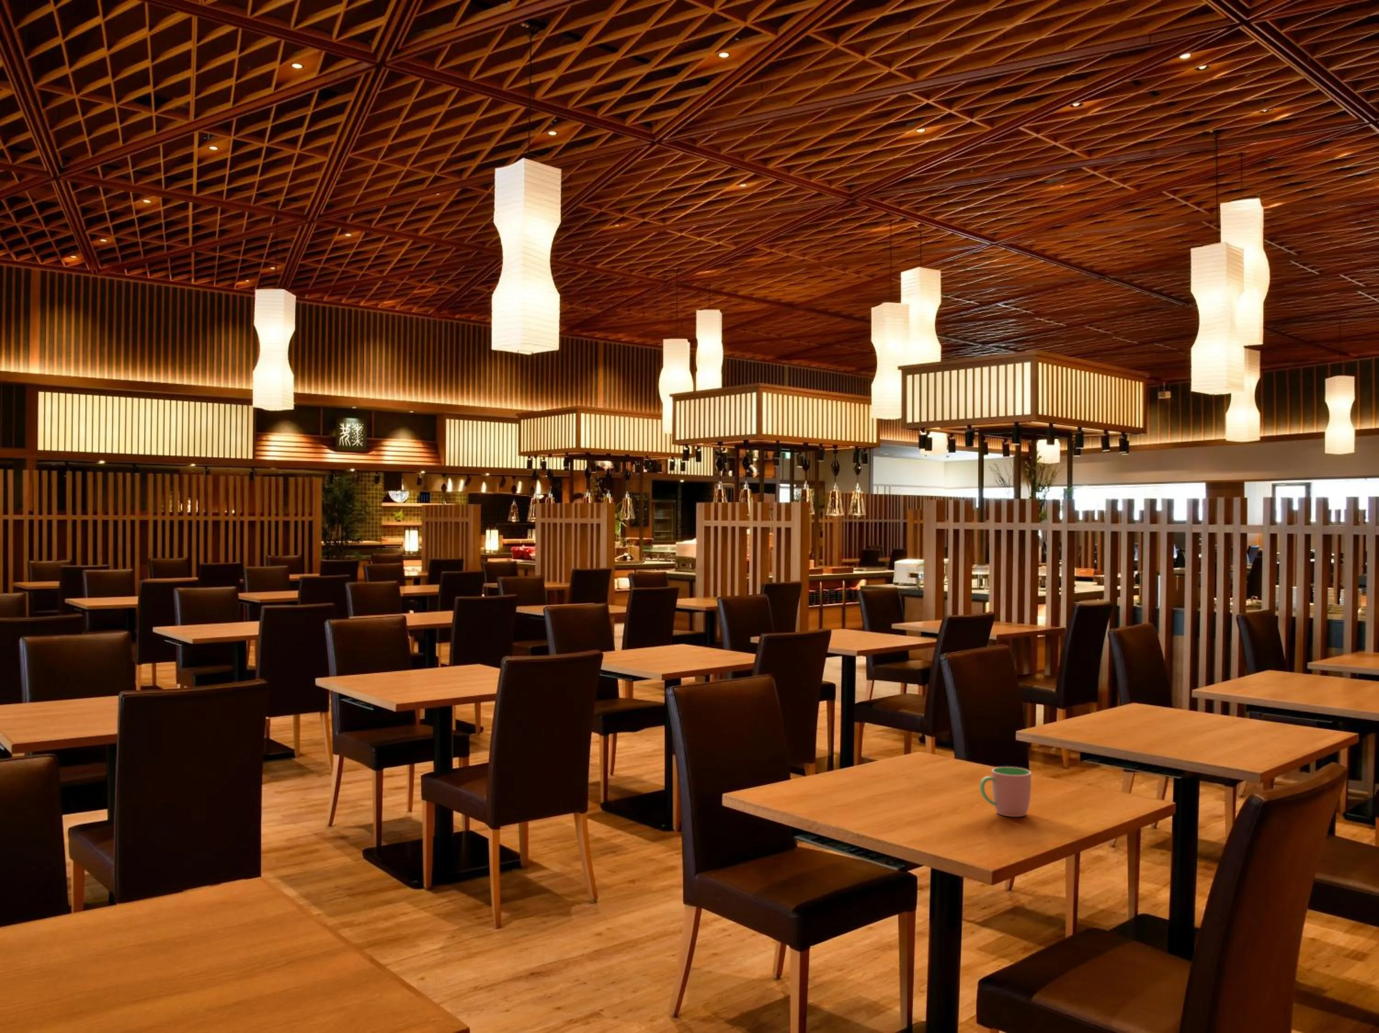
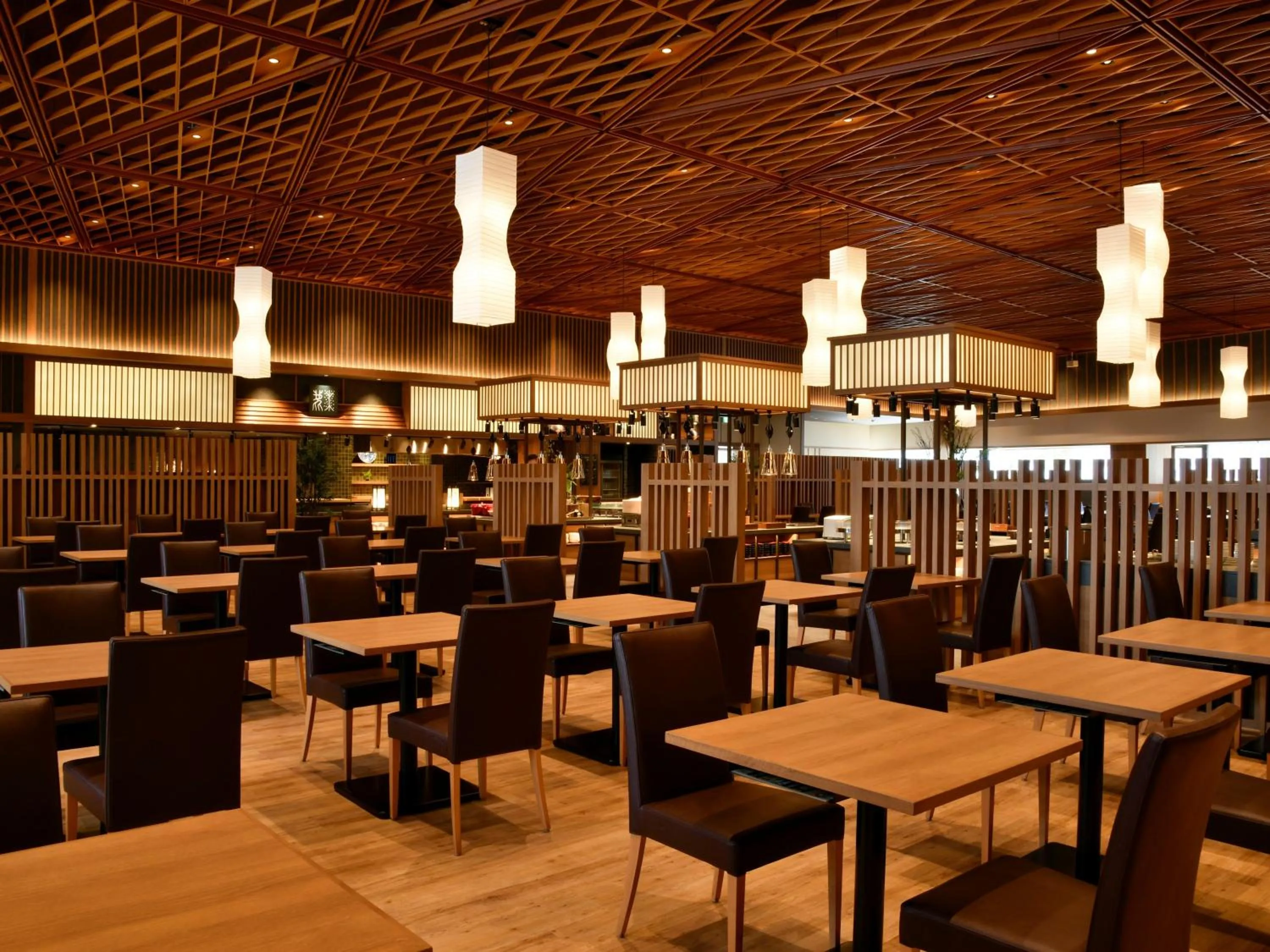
- cup [979,766,1032,817]
